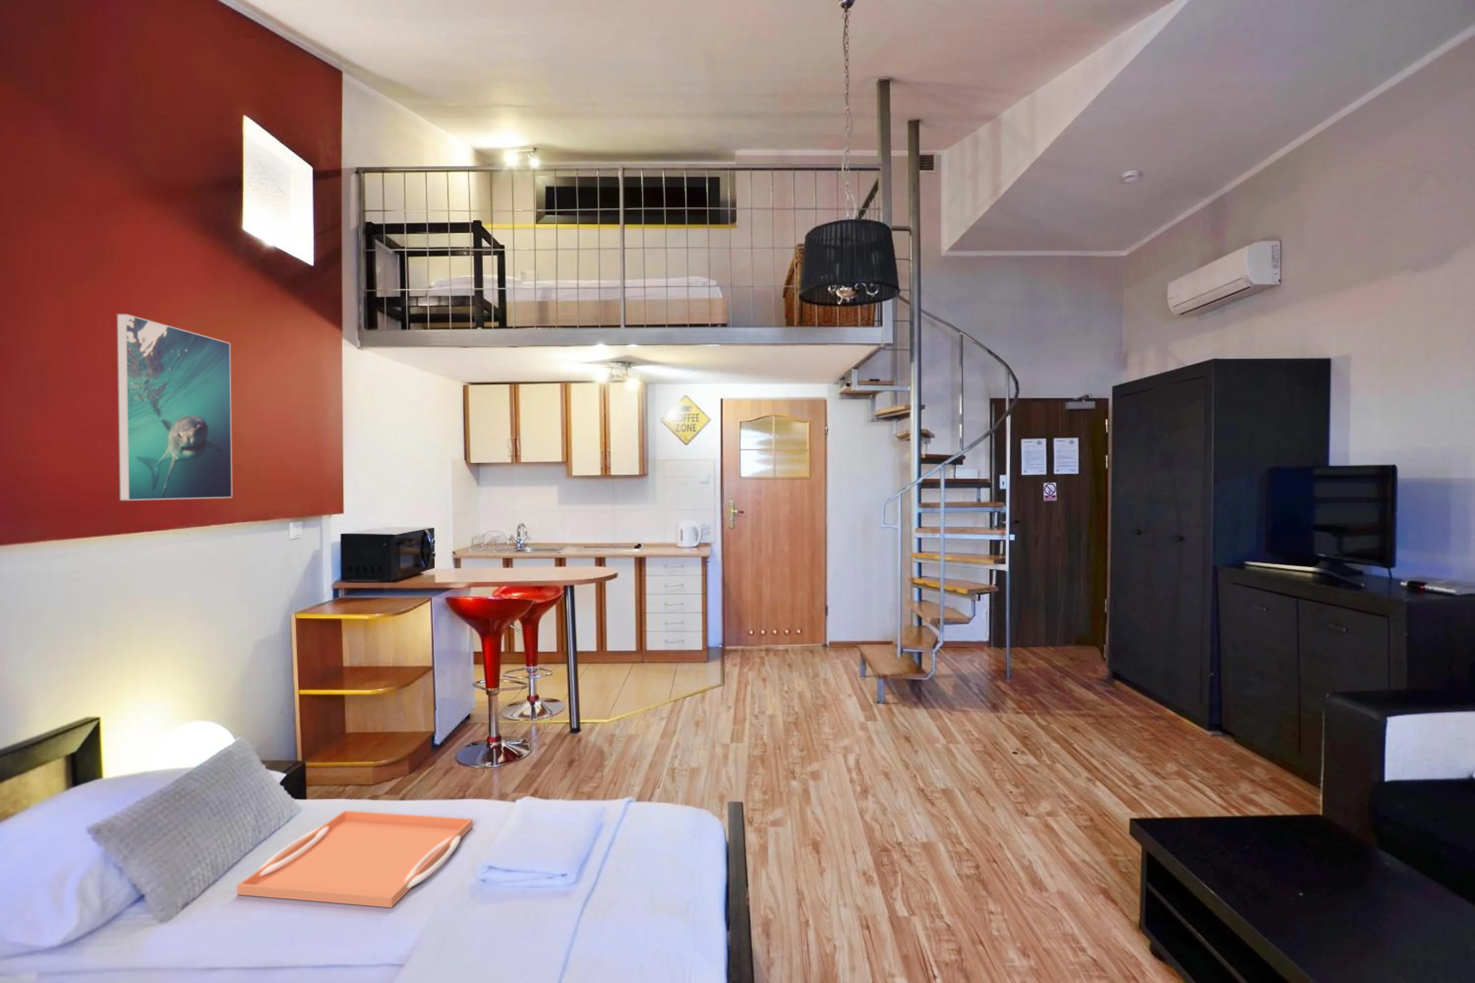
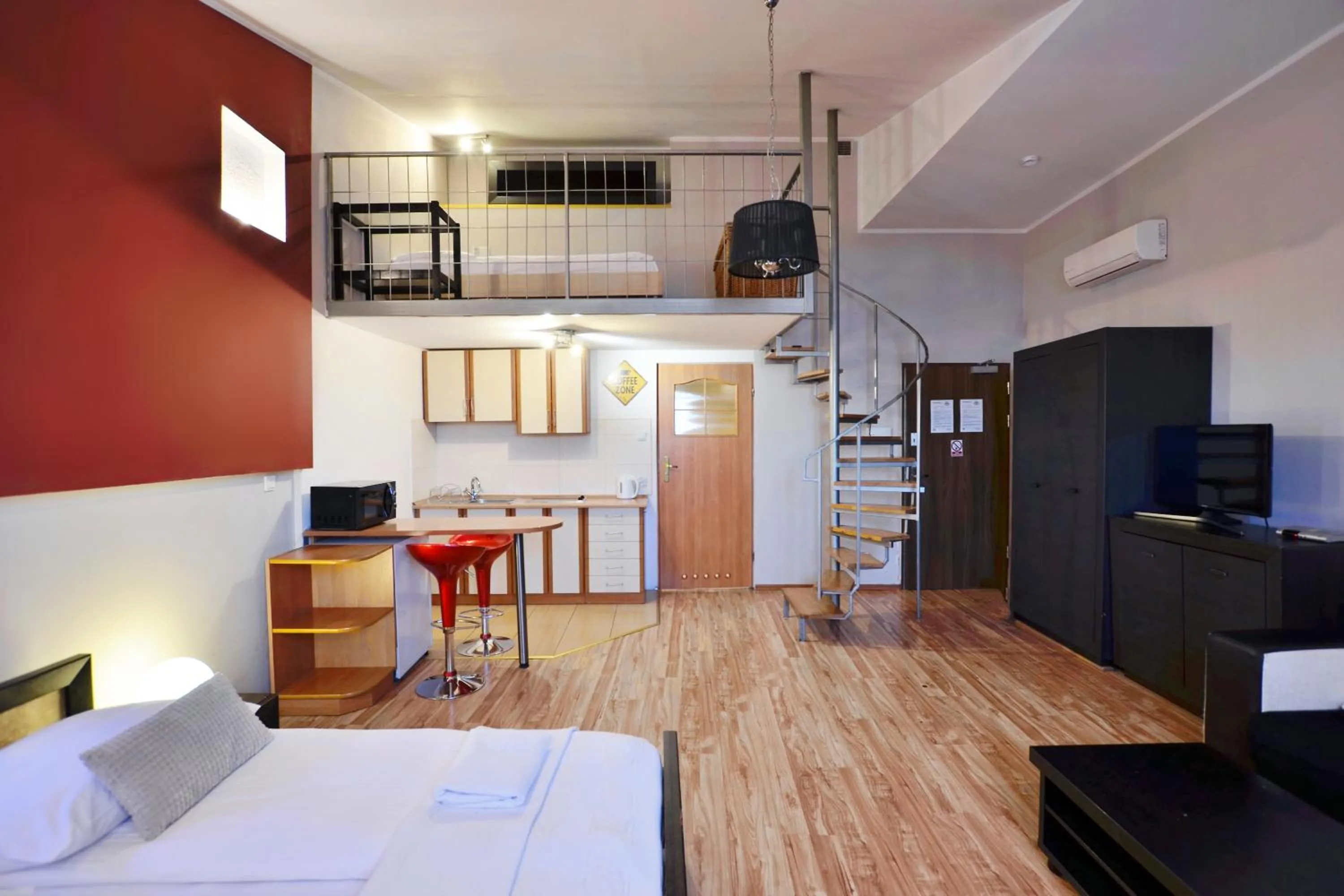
- serving tray [236,810,473,908]
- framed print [116,313,233,501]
